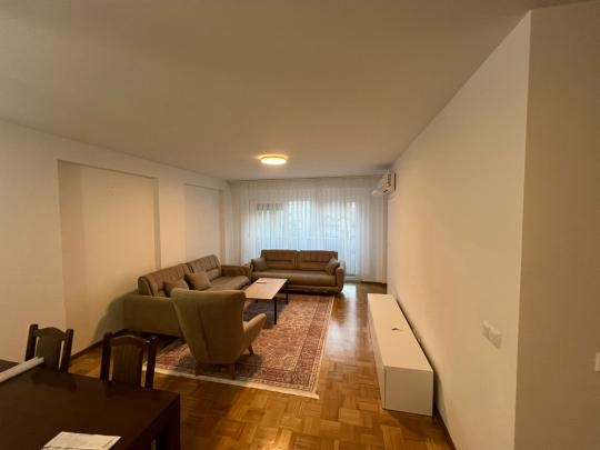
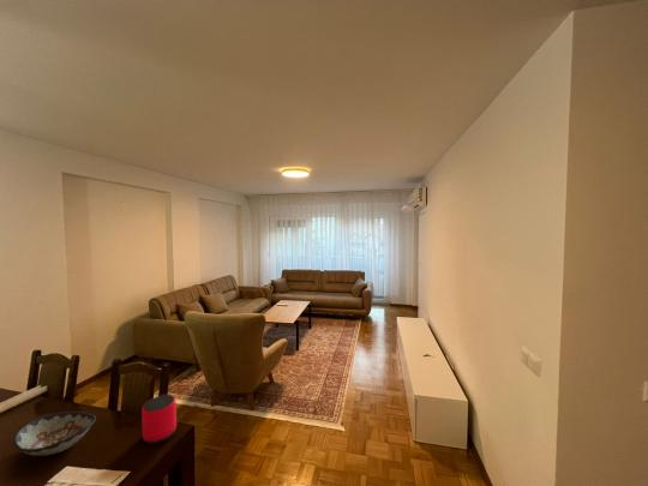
+ decorative bowl [12,410,97,457]
+ speaker [140,394,178,446]
